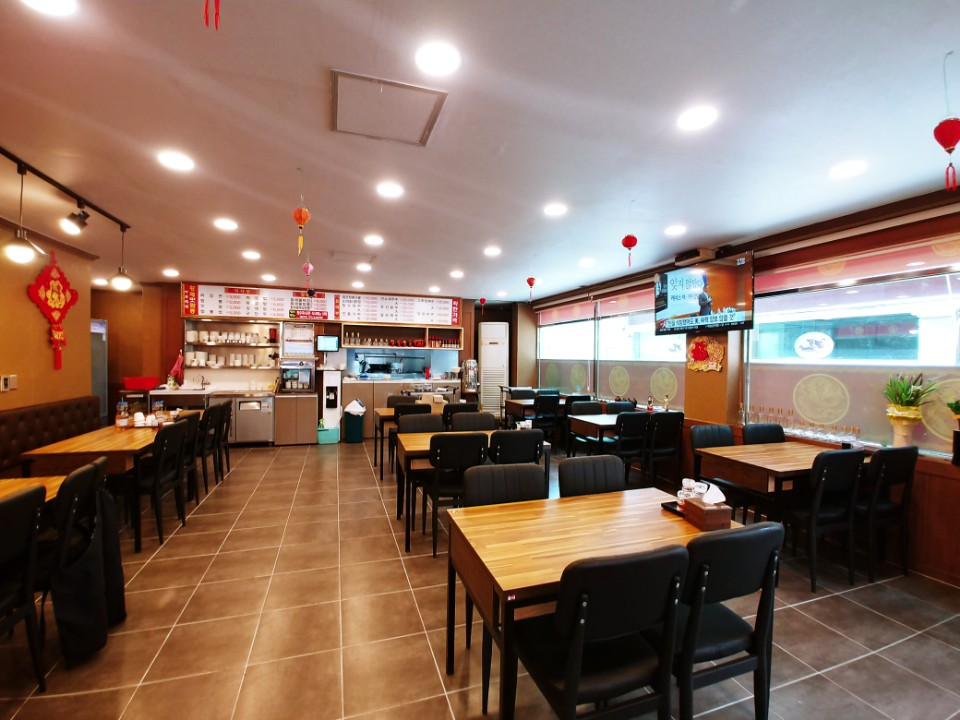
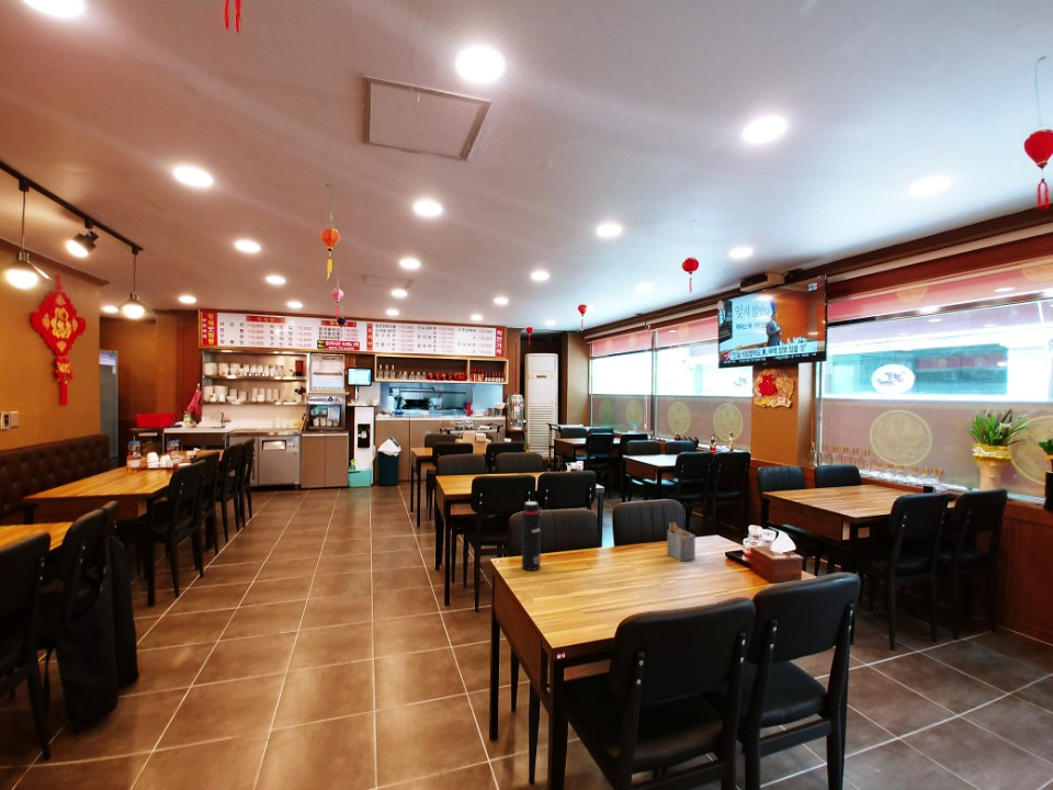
+ water bottle [521,500,543,572]
+ napkin holder [666,521,697,562]
